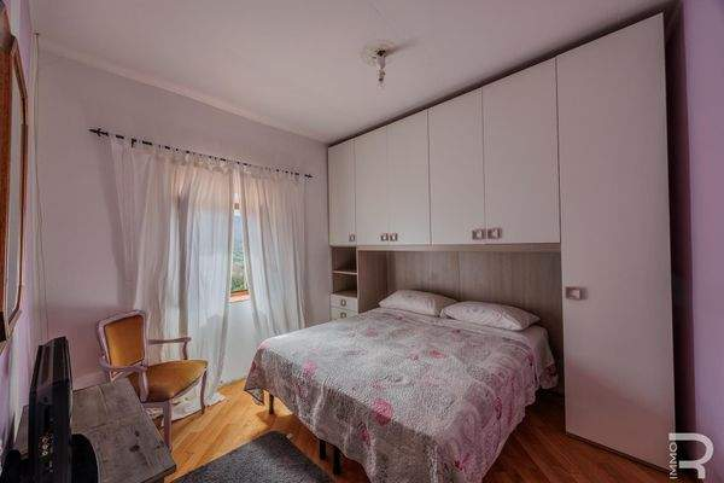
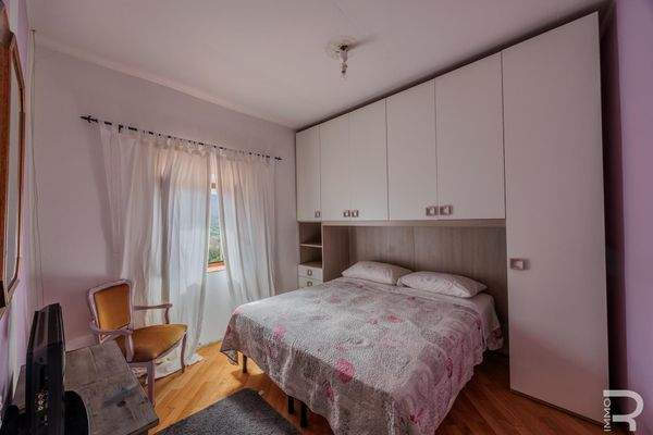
+ pen [100,378,145,406]
